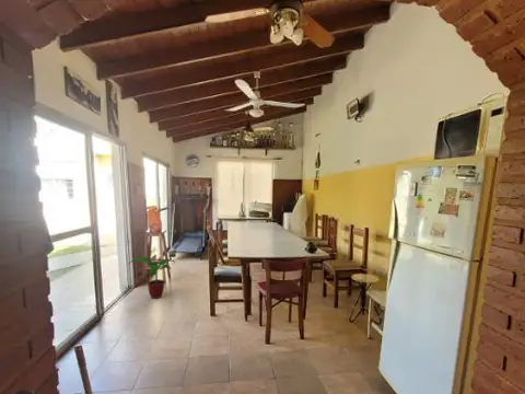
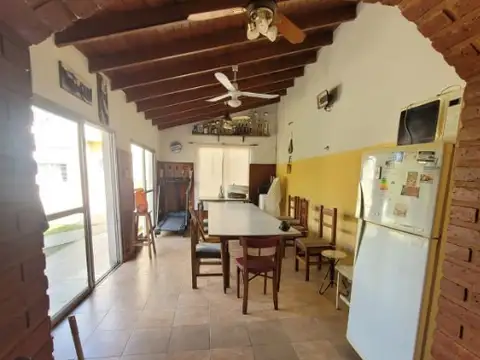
- potted plant [127,256,176,300]
